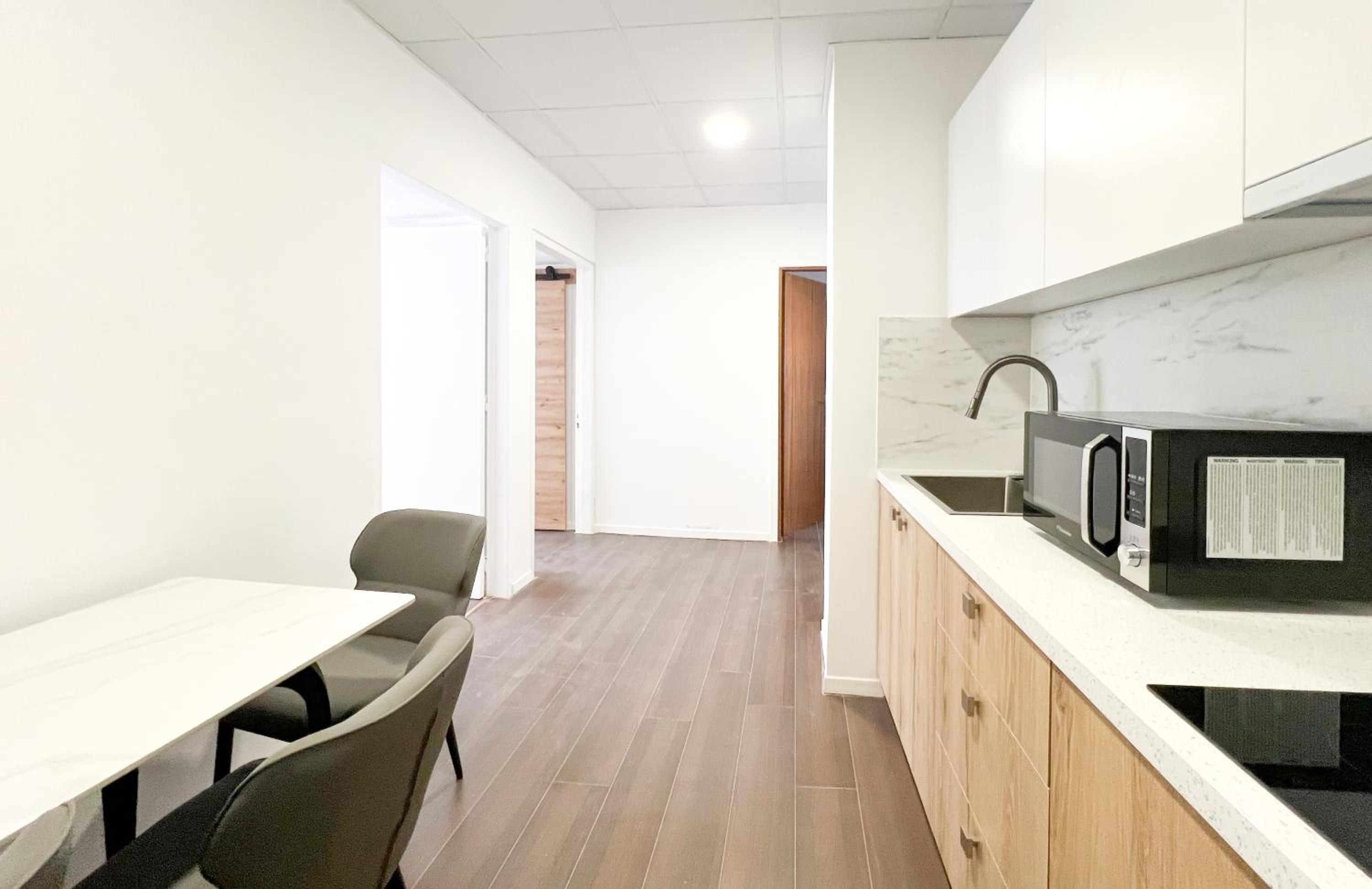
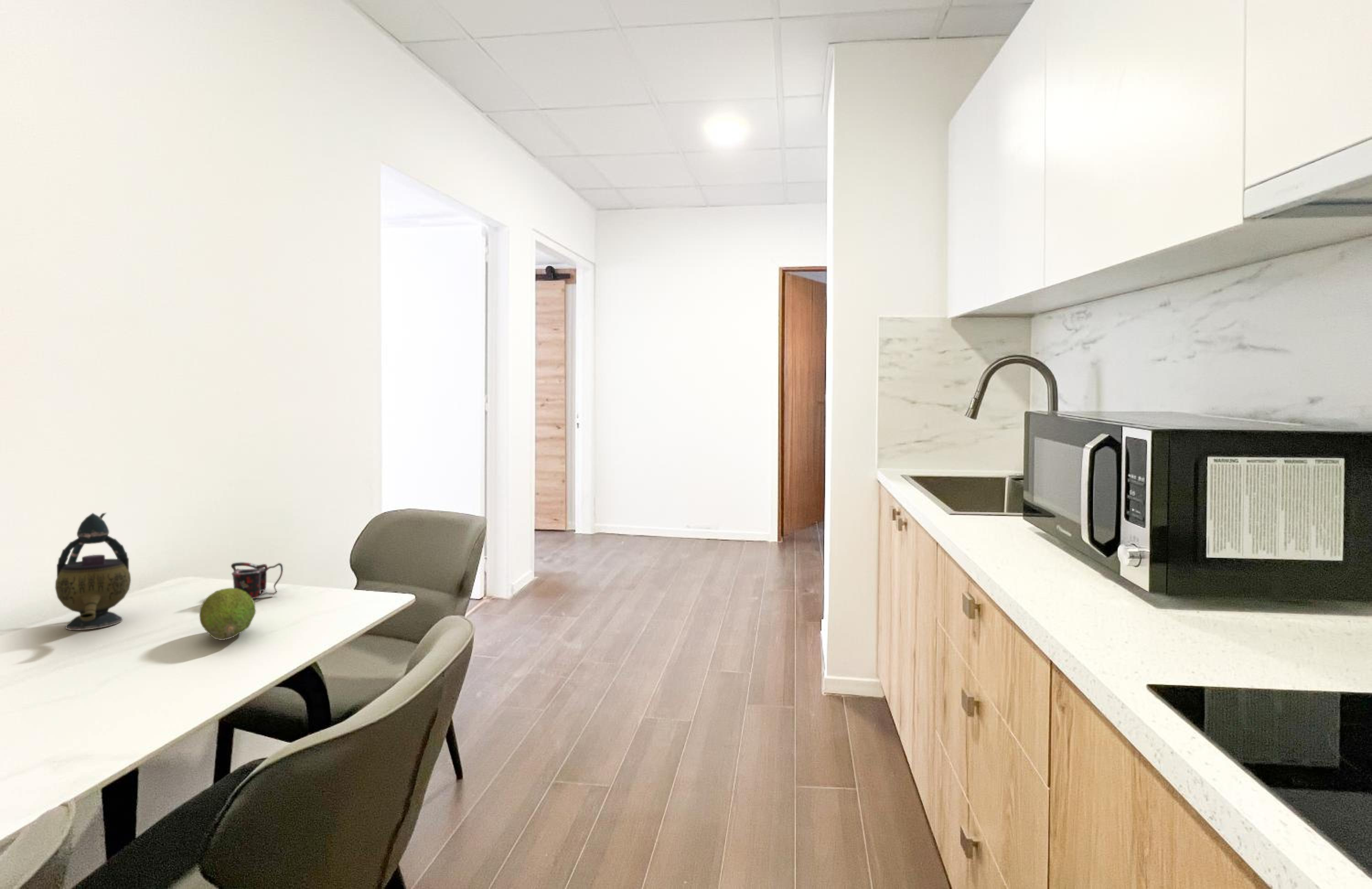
+ fruit [199,587,256,641]
+ teapot [55,513,131,631]
+ mug [230,562,284,600]
